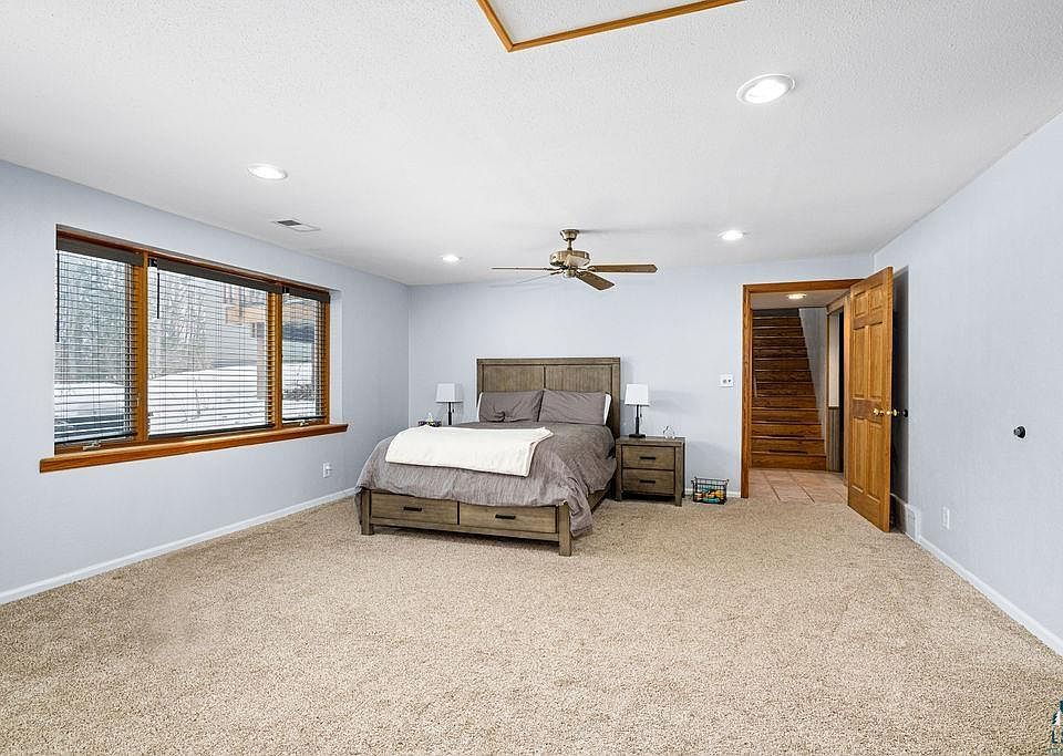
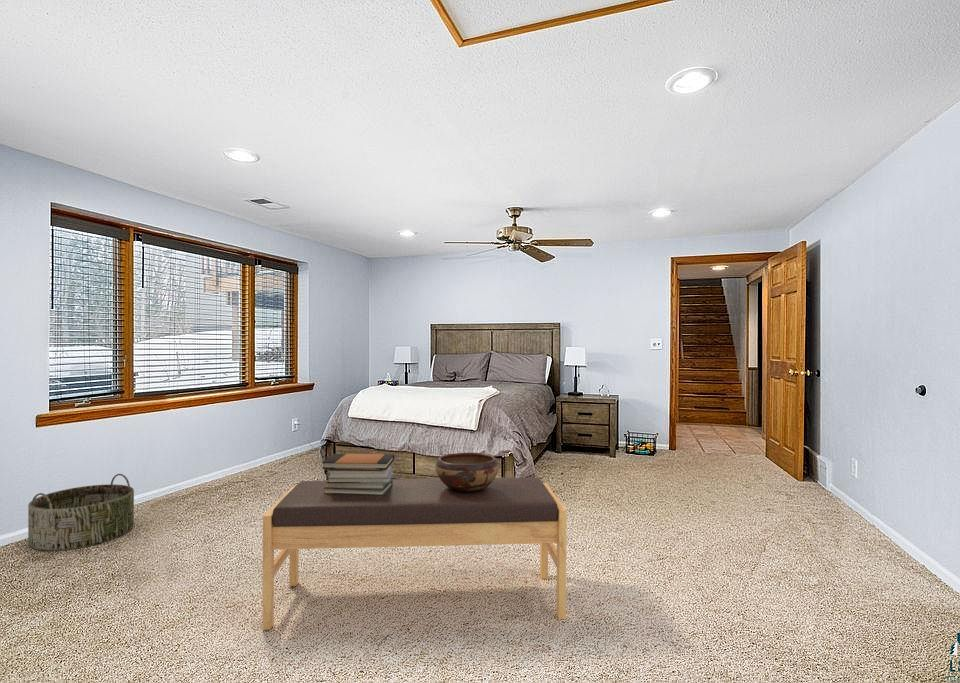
+ basket [27,473,135,552]
+ book stack [321,453,395,496]
+ bench [262,477,568,631]
+ decorative bowl [434,452,500,493]
